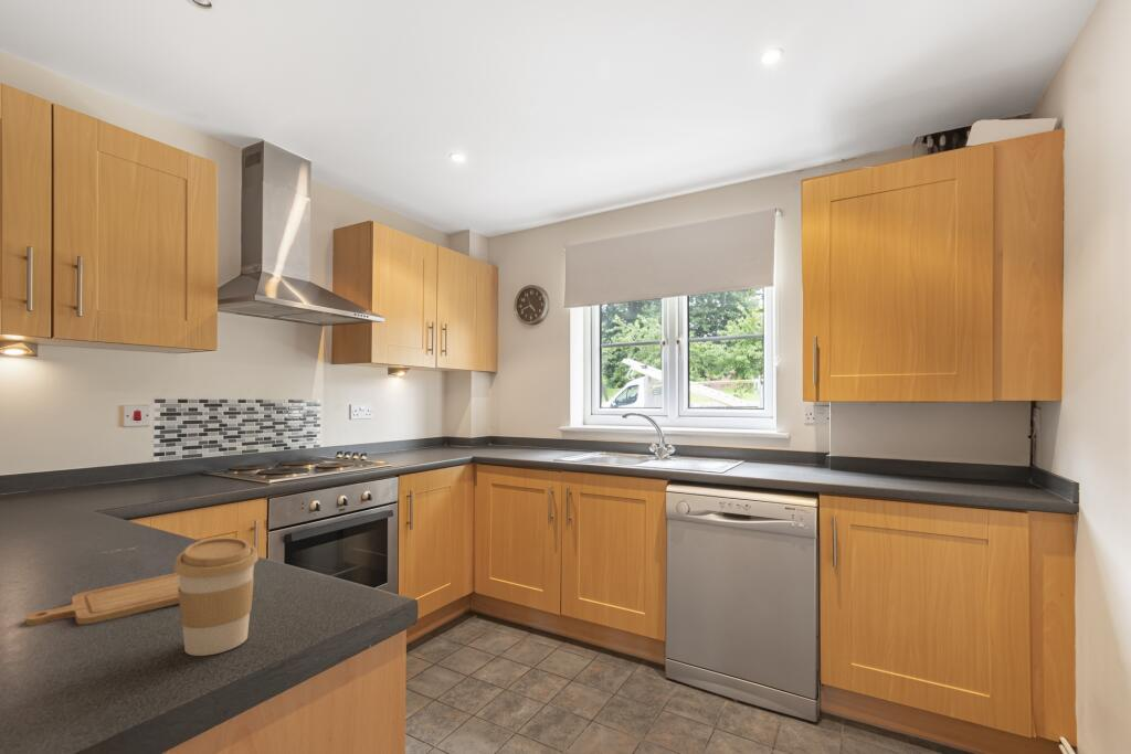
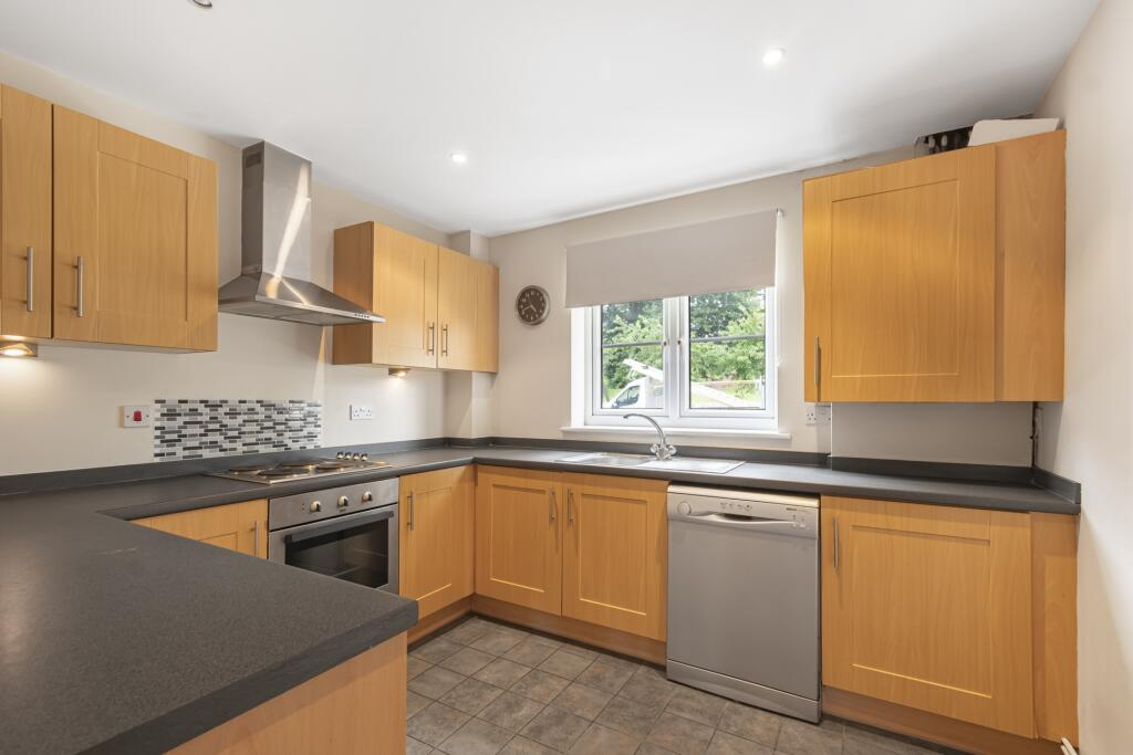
- chopping board [25,572,179,627]
- coffee cup [172,537,260,657]
